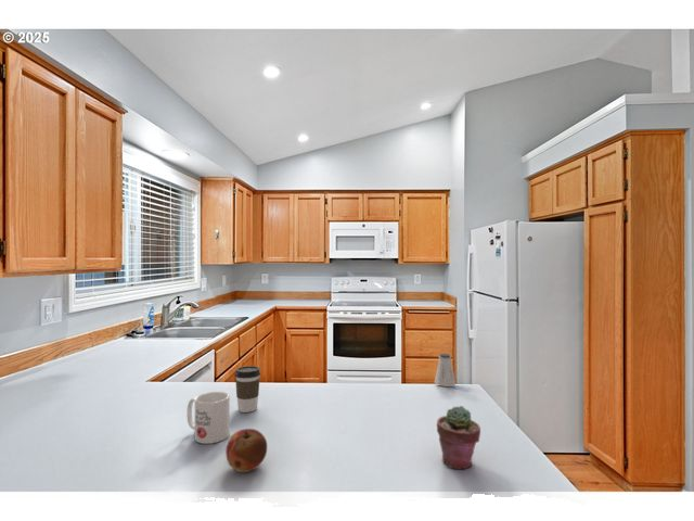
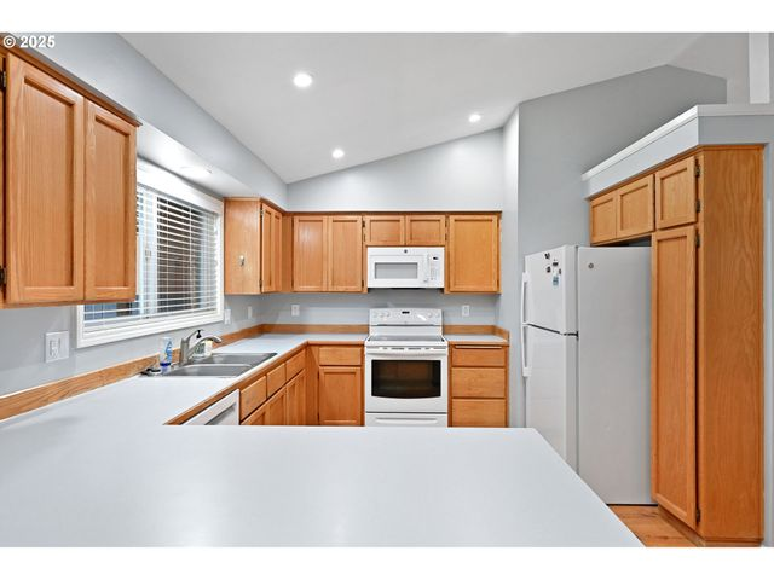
- potted succulent [436,405,481,470]
- fruit [224,428,268,473]
- saltshaker [434,353,457,387]
- coffee cup [234,365,261,414]
- mug [187,391,231,445]
